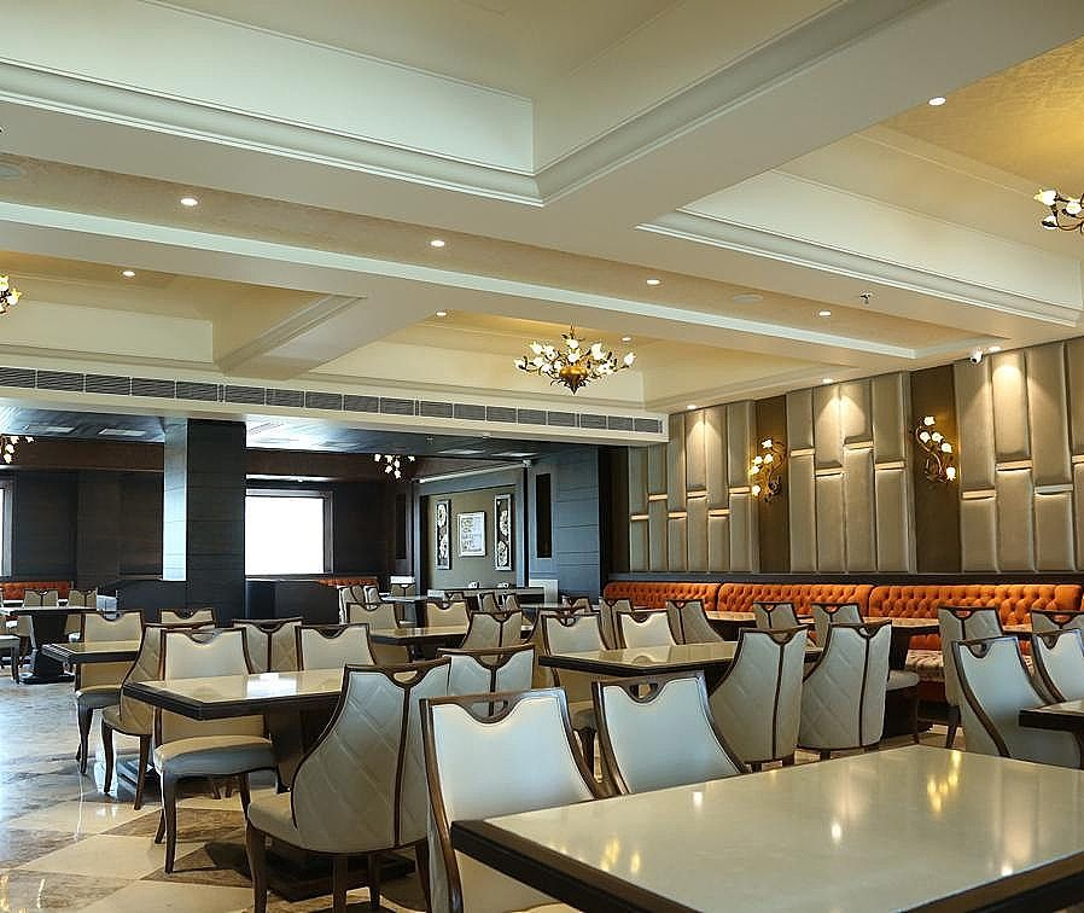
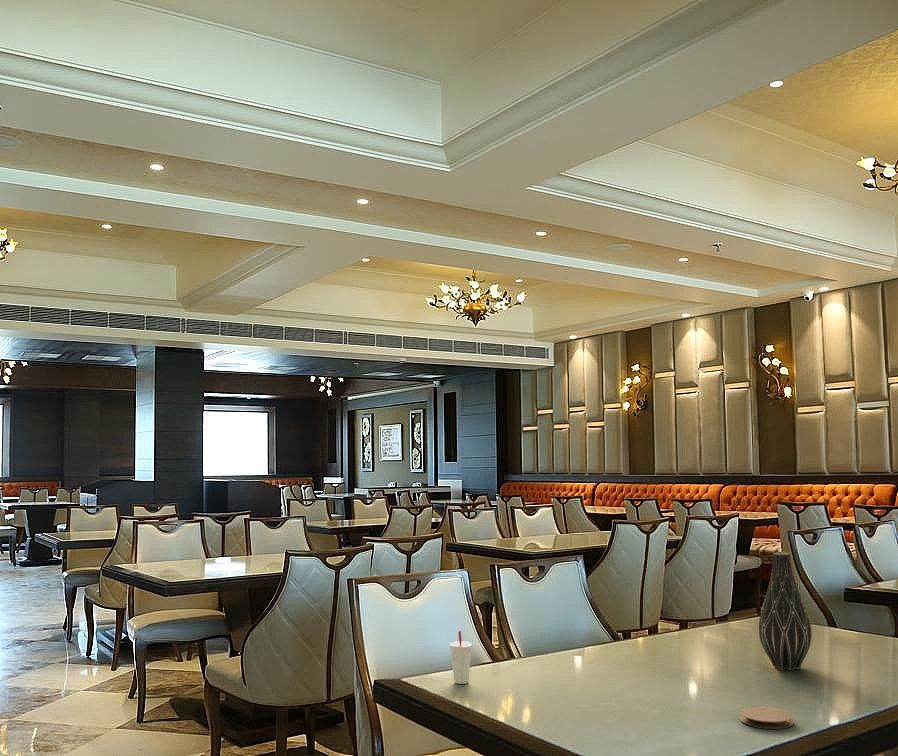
+ coaster [739,705,794,730]
+ vase [758,551,813,671]
+ cup [449,630,473,685]
